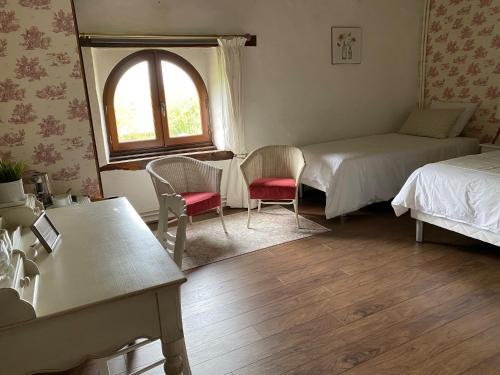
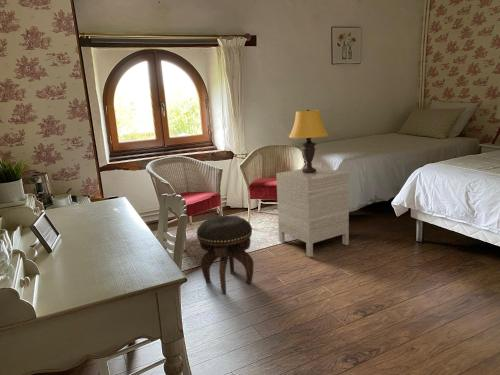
+ table lamp [288,109,329,173]
+ footstool [196,215,255,295]
+ nightstand [275,166,350,258]
